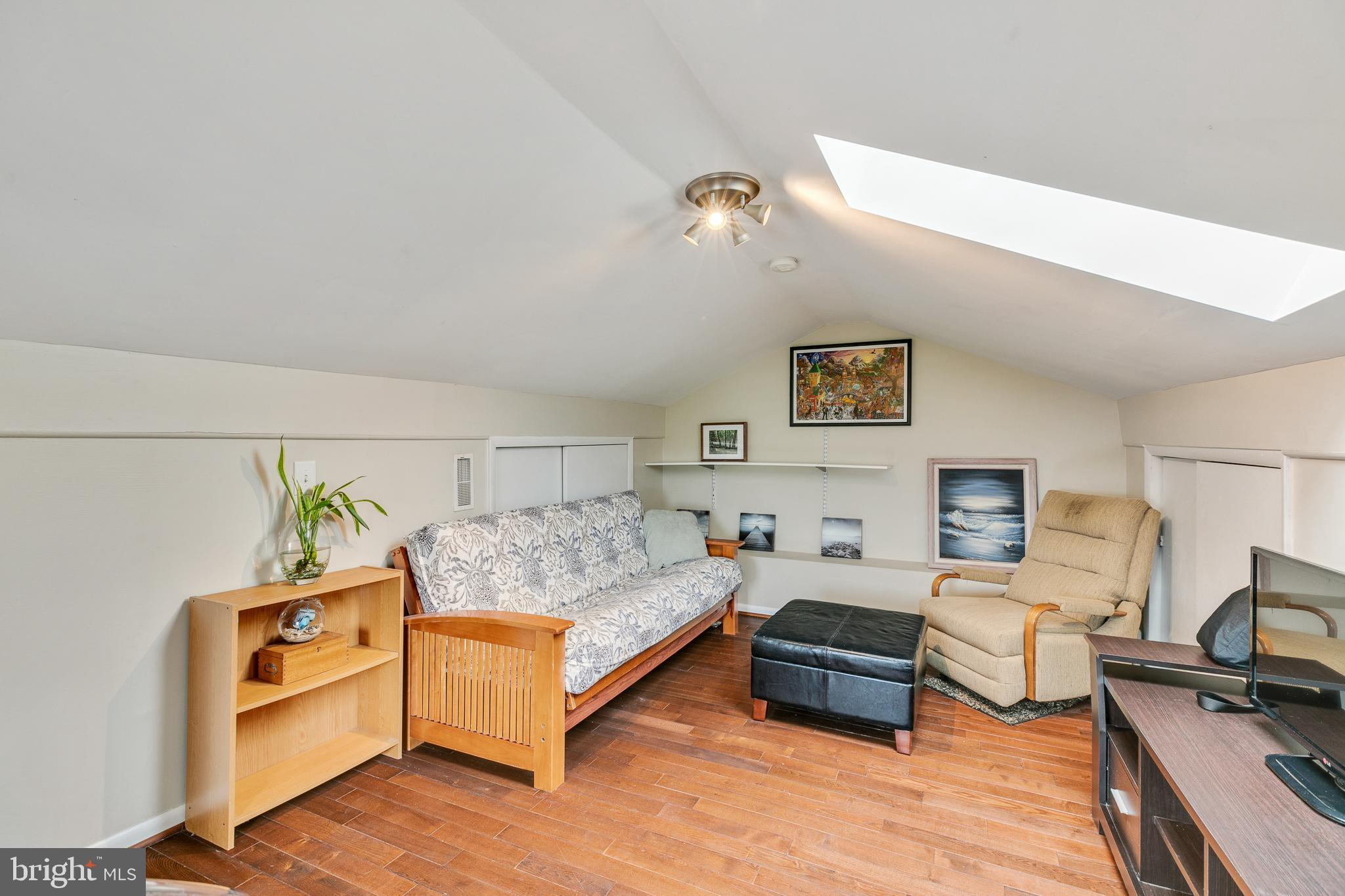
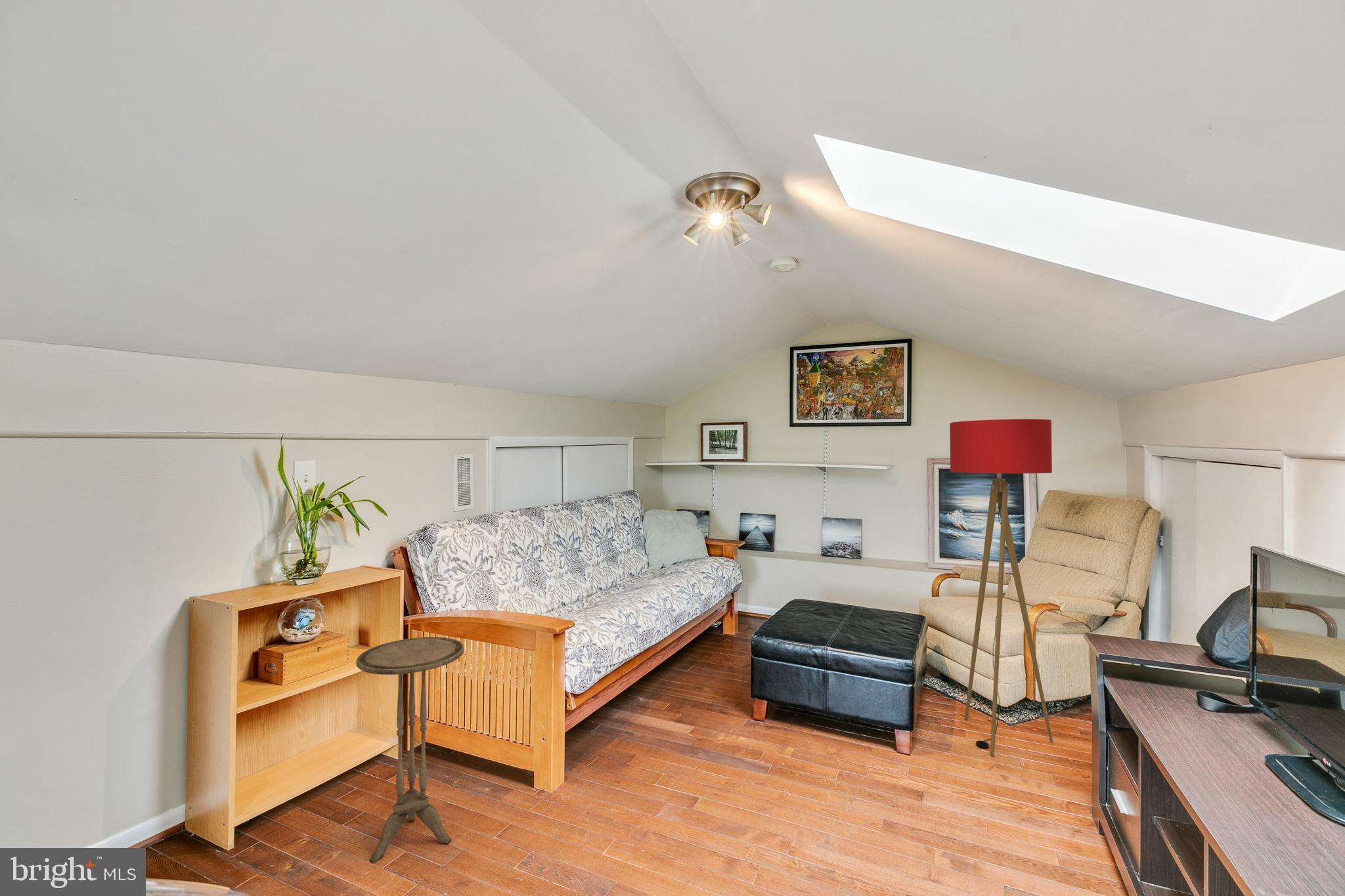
+ side table [355,636,465,864]
+ floor lamp [949,418,1053,757]
